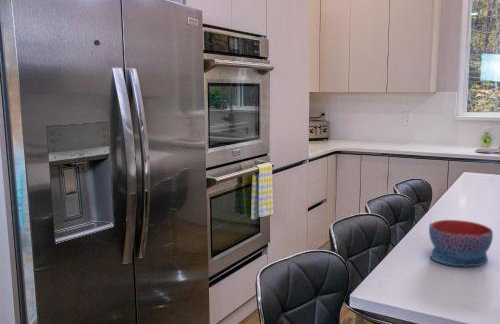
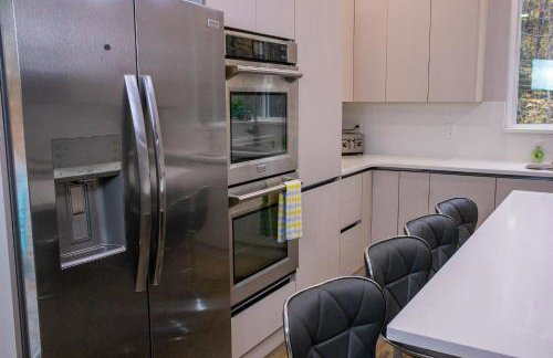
- bowl [428,219,494,268]
